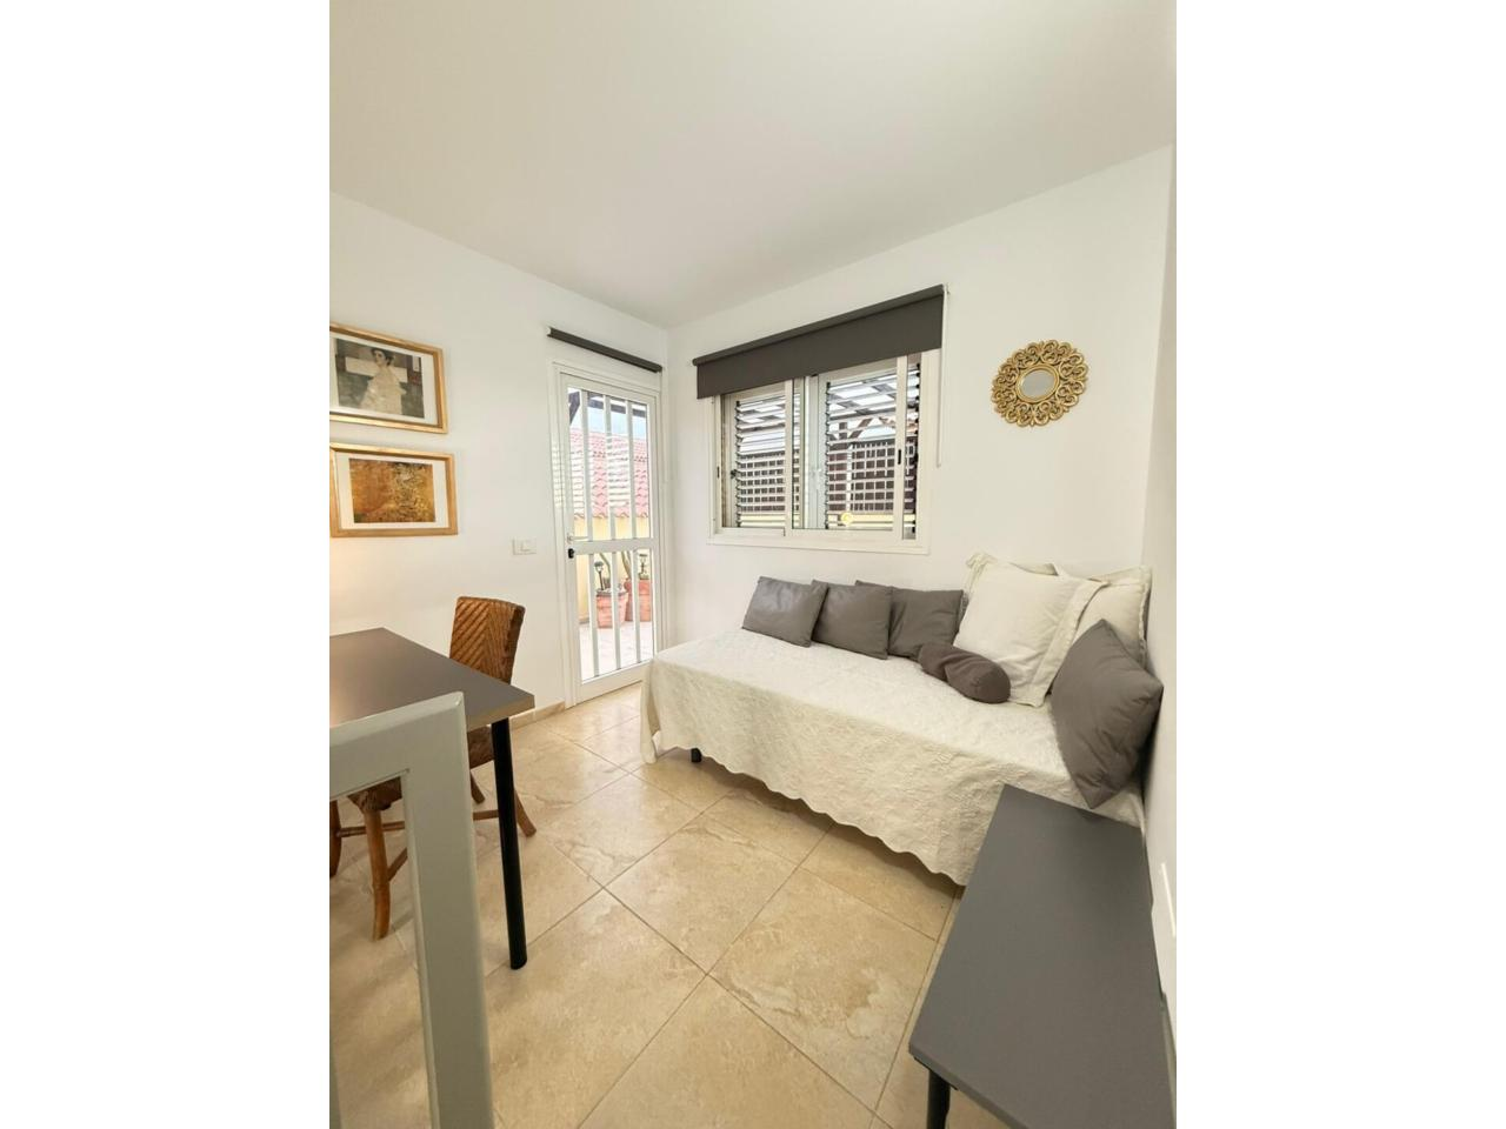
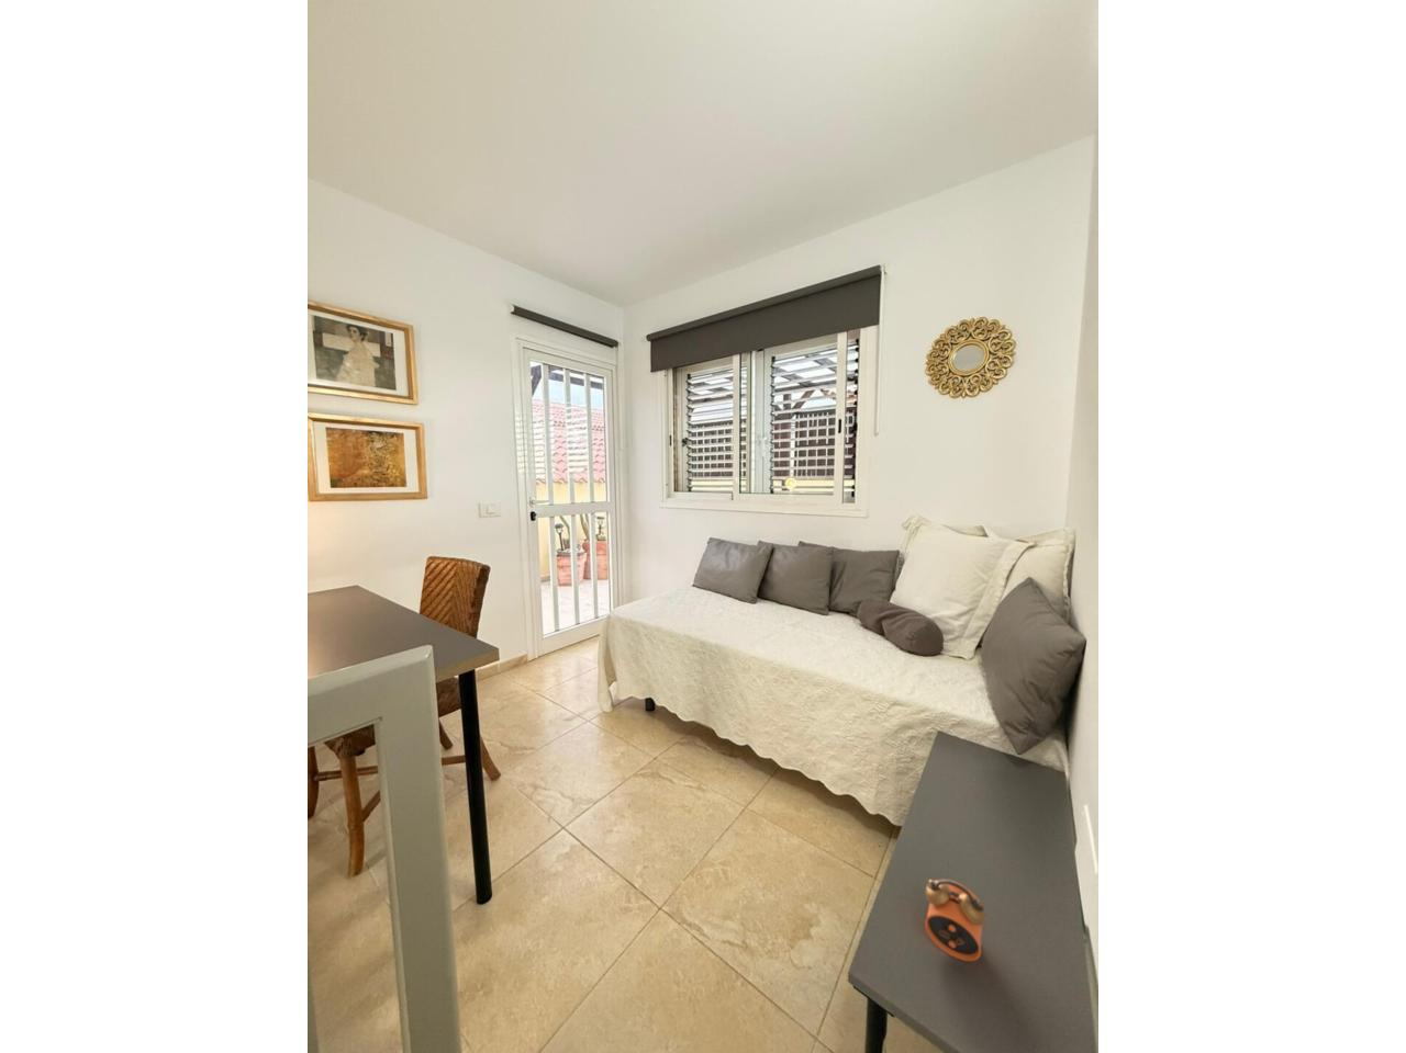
+ alarm clock [923,878,988,962]
